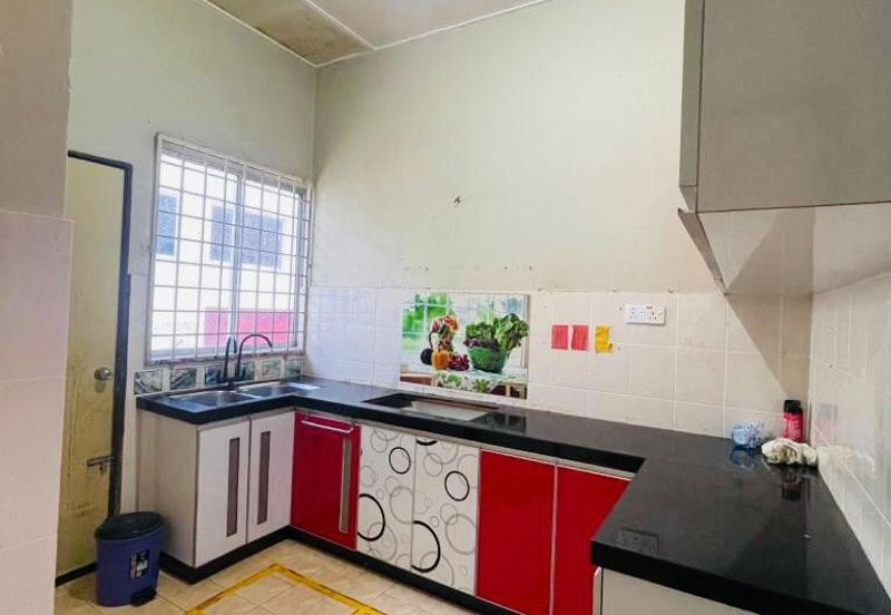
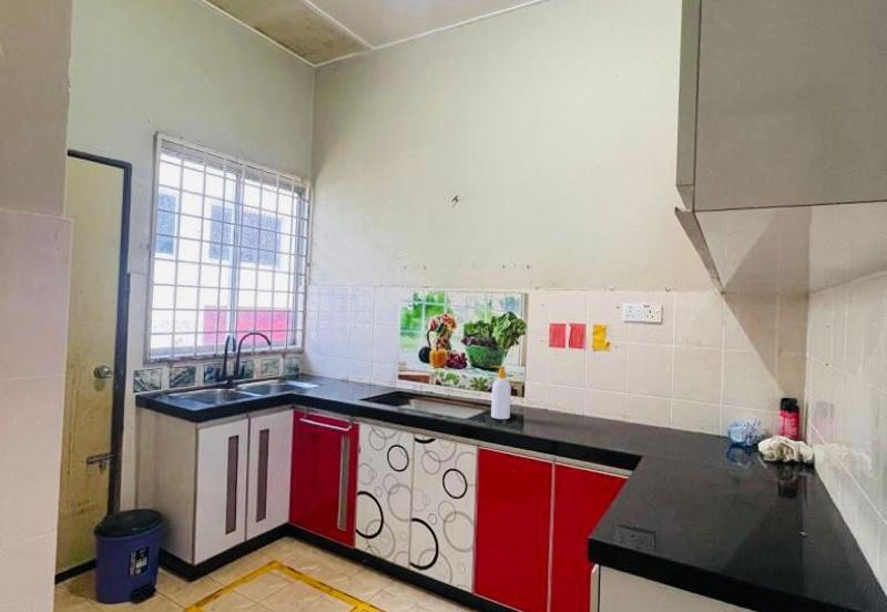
+ soap bottle [490,365,512,420]
